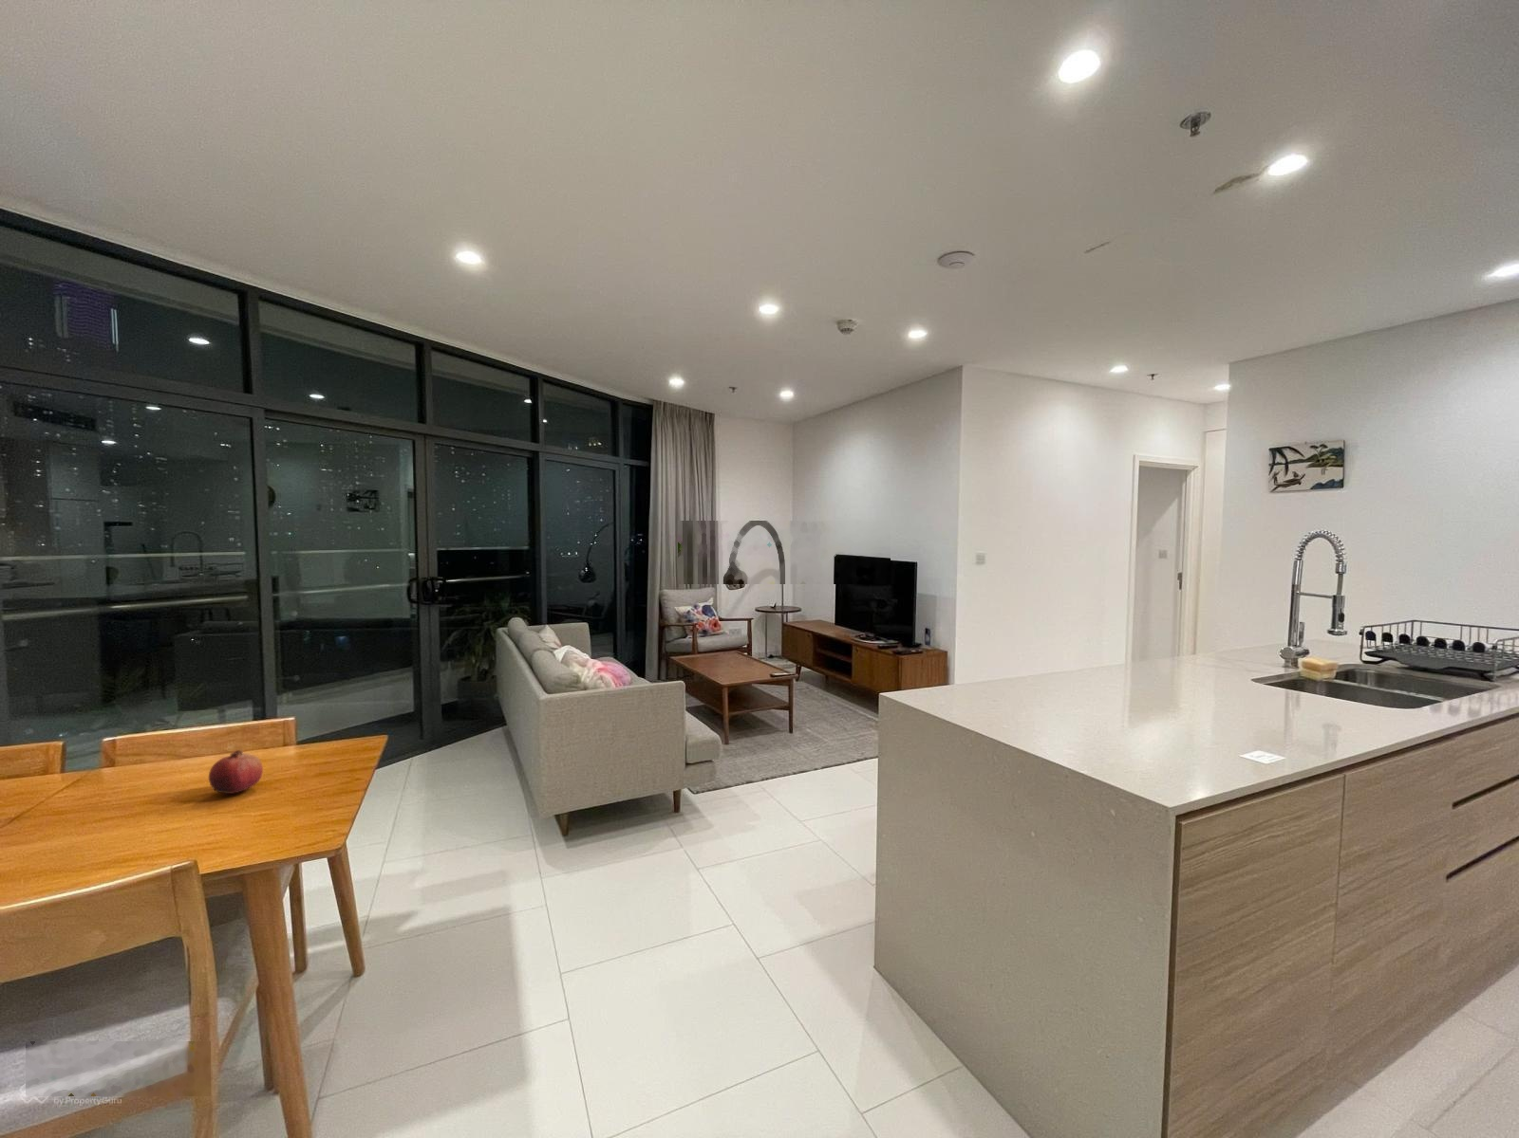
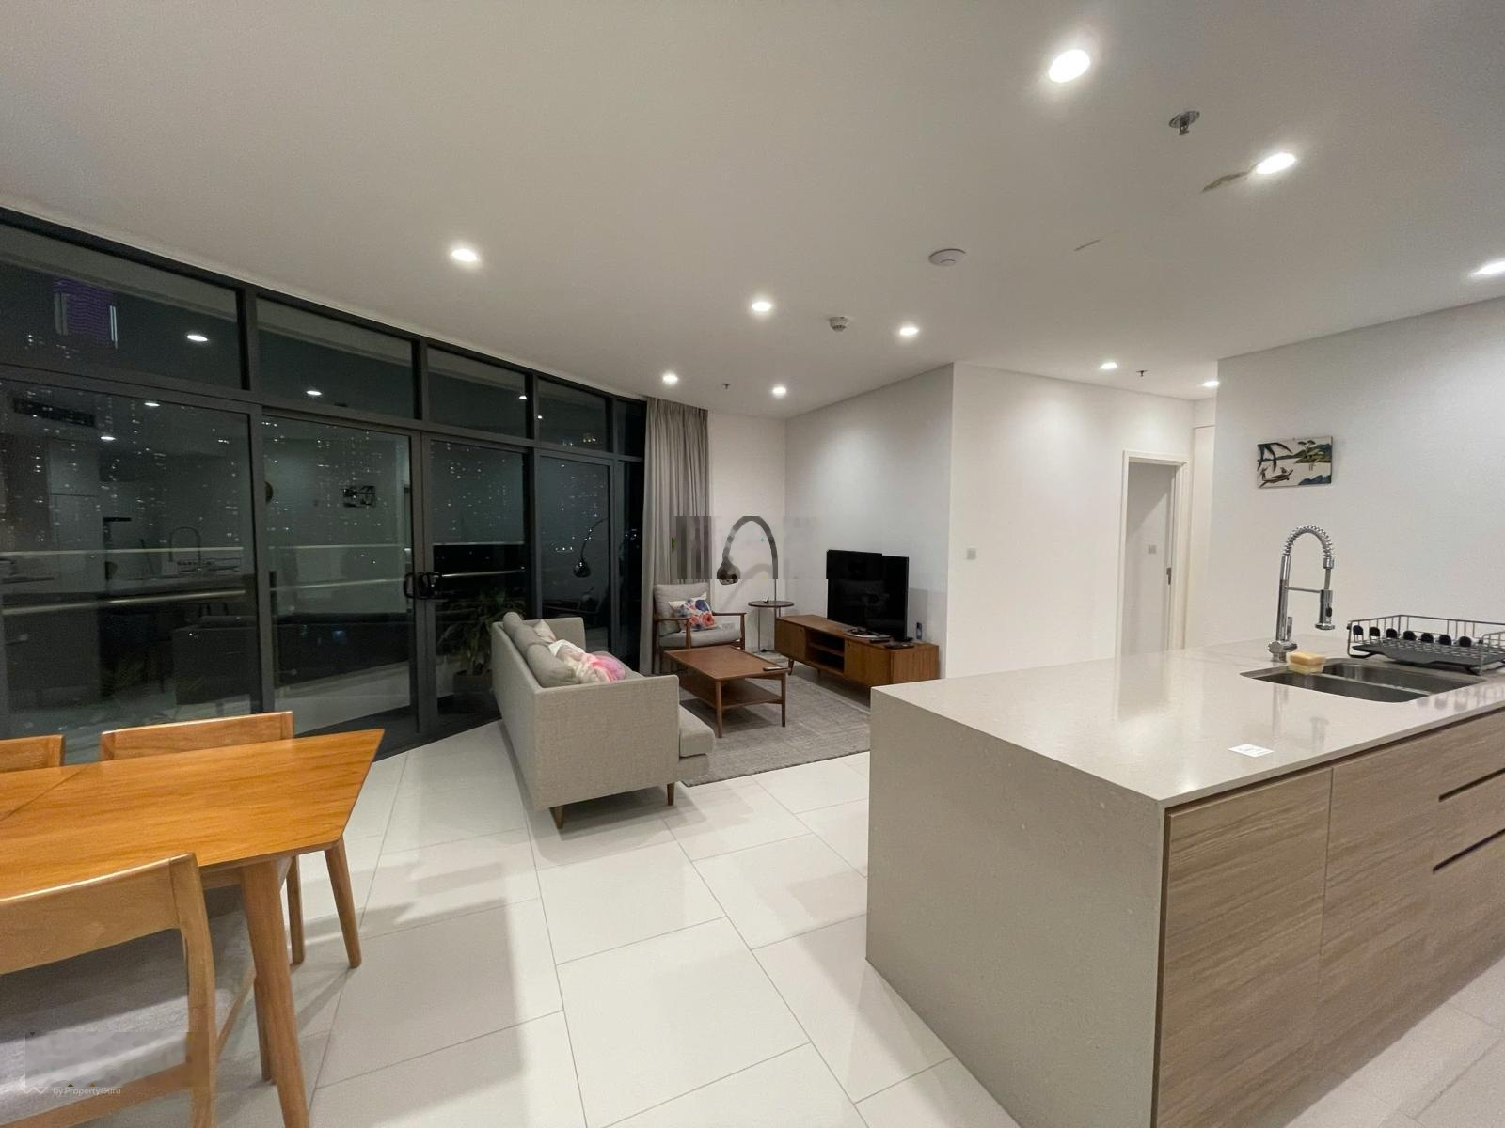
- fruit [208,750,264,795]
